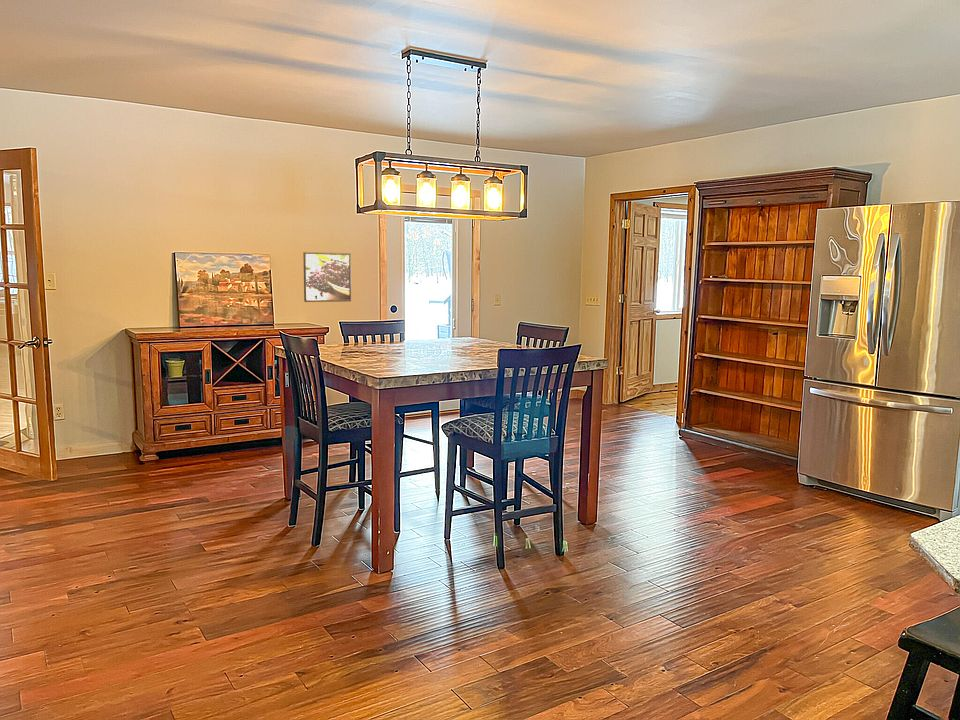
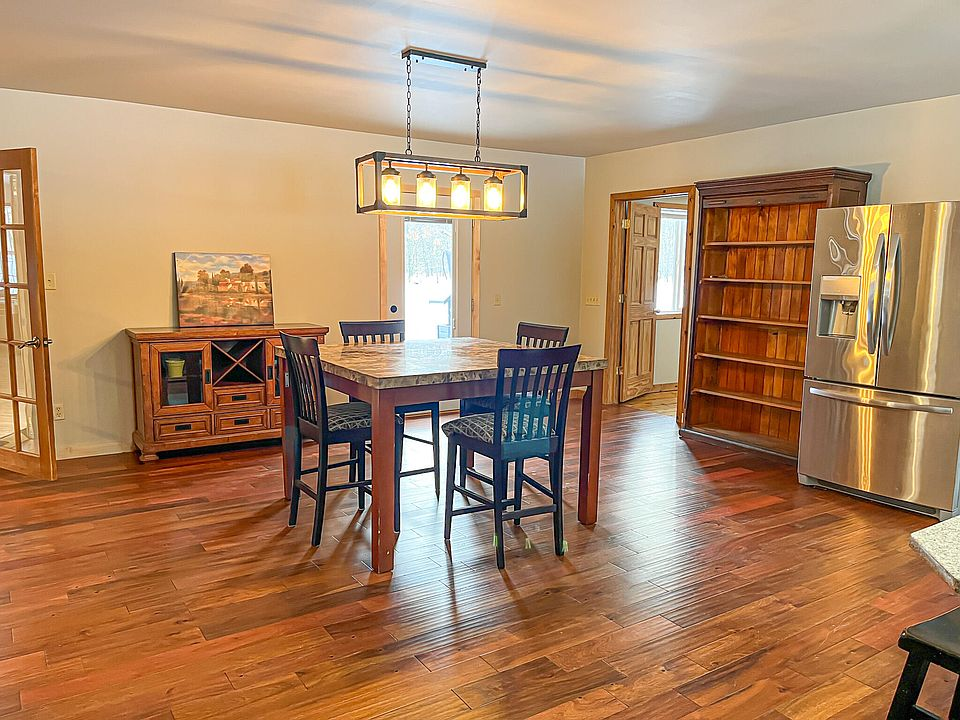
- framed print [302,251,352,303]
